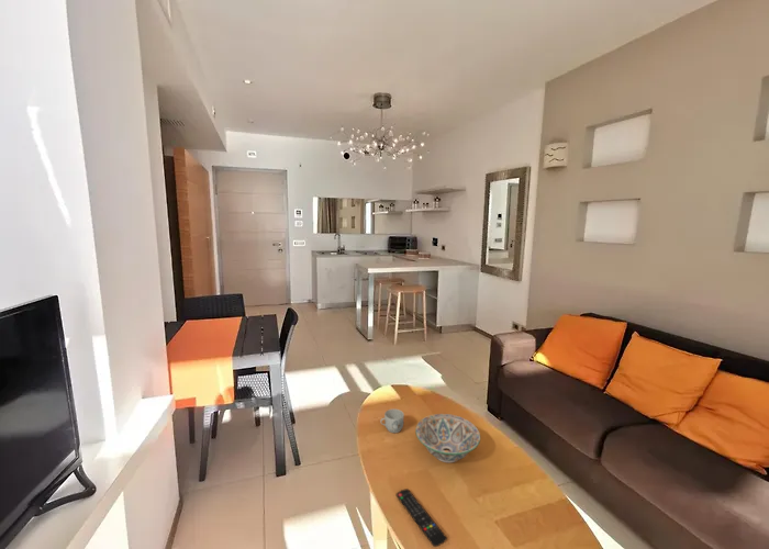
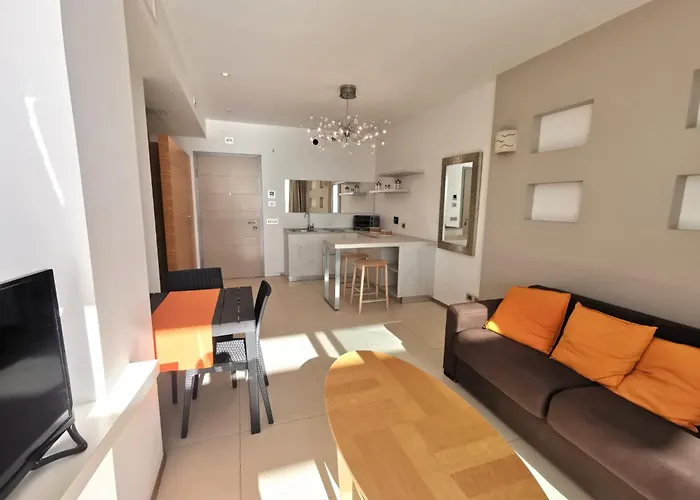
- mug [379,408,405,434]
- decorative bowl [414,413,481,463]
- remote control [395,488,448,548]
